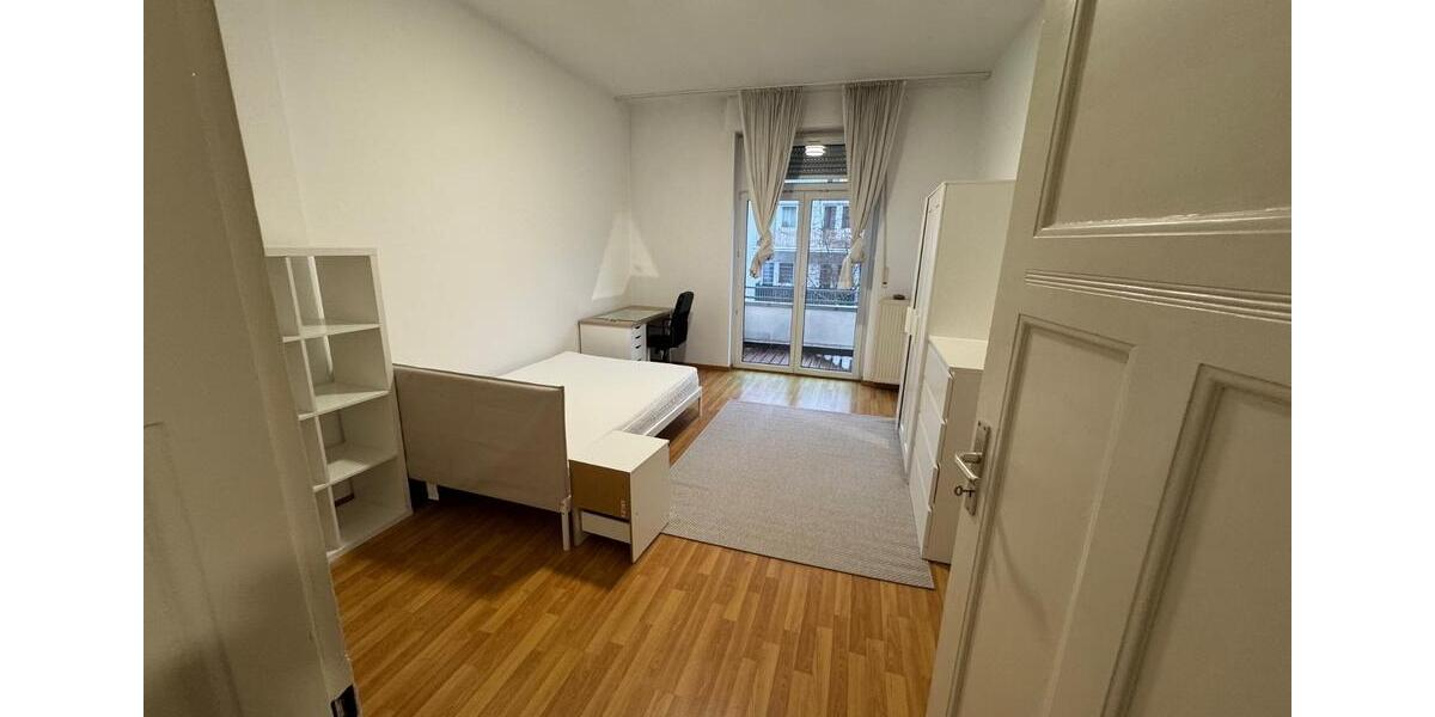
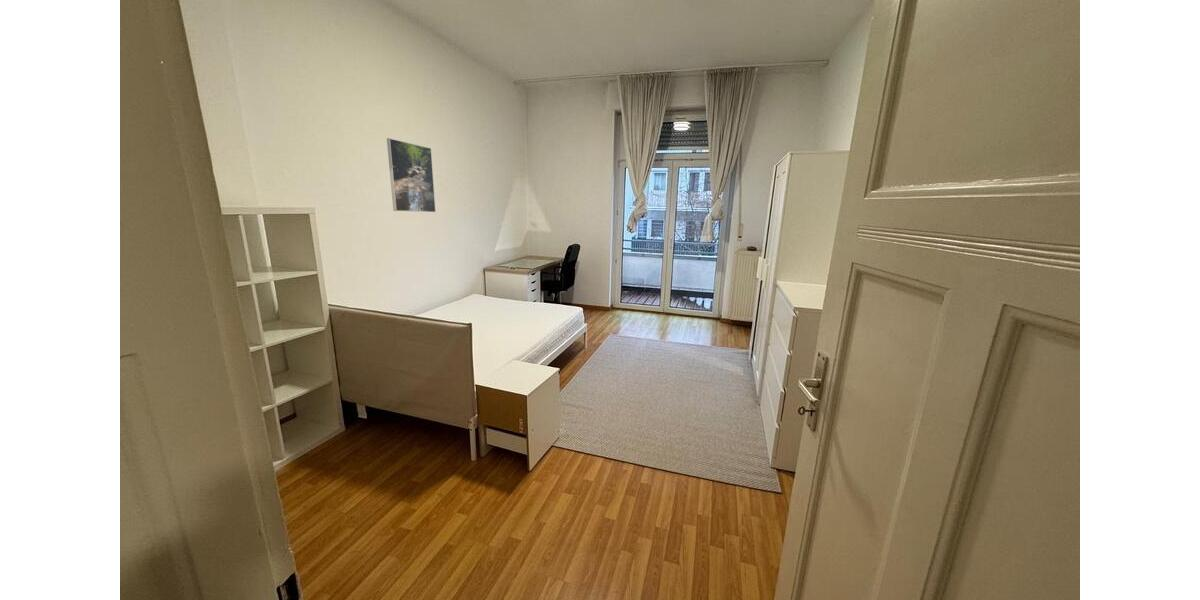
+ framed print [386,137,437,213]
